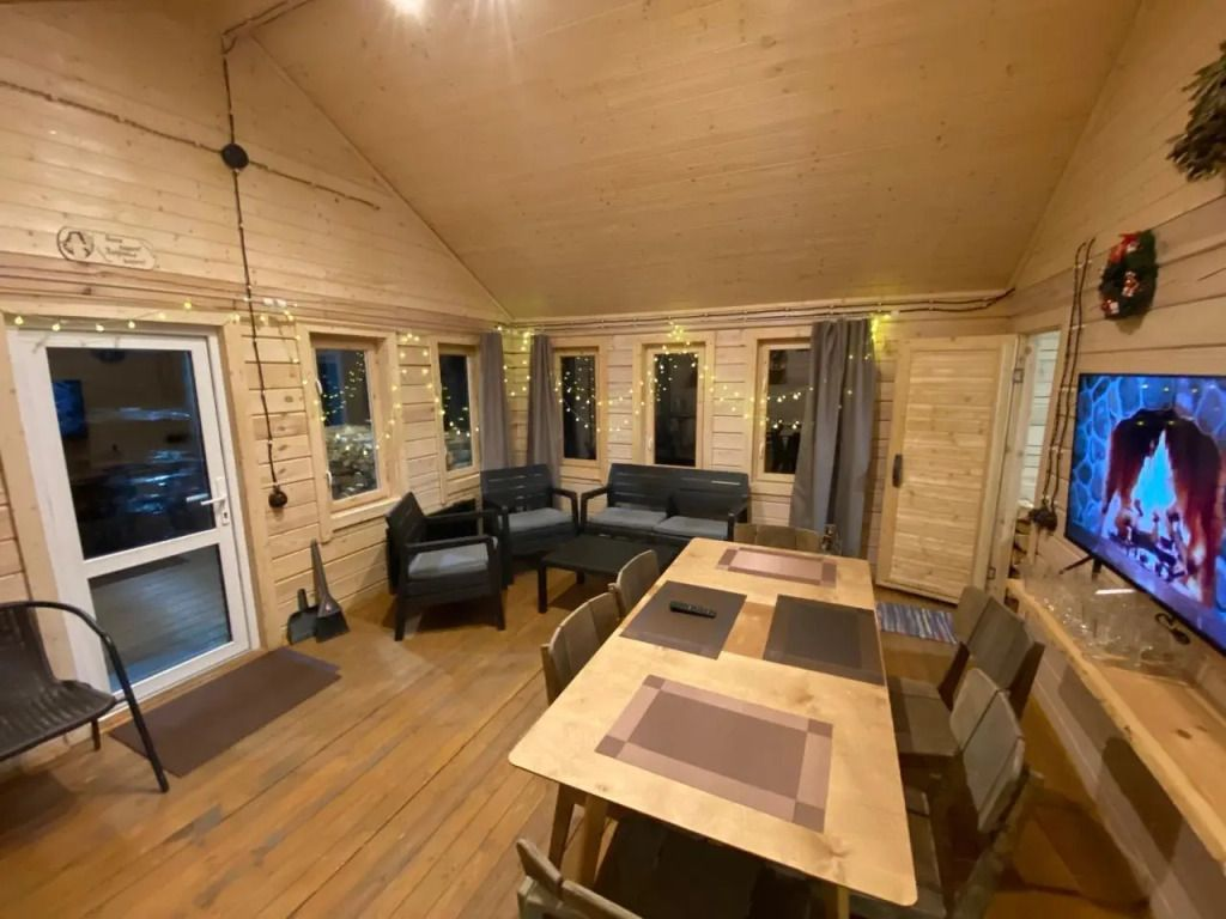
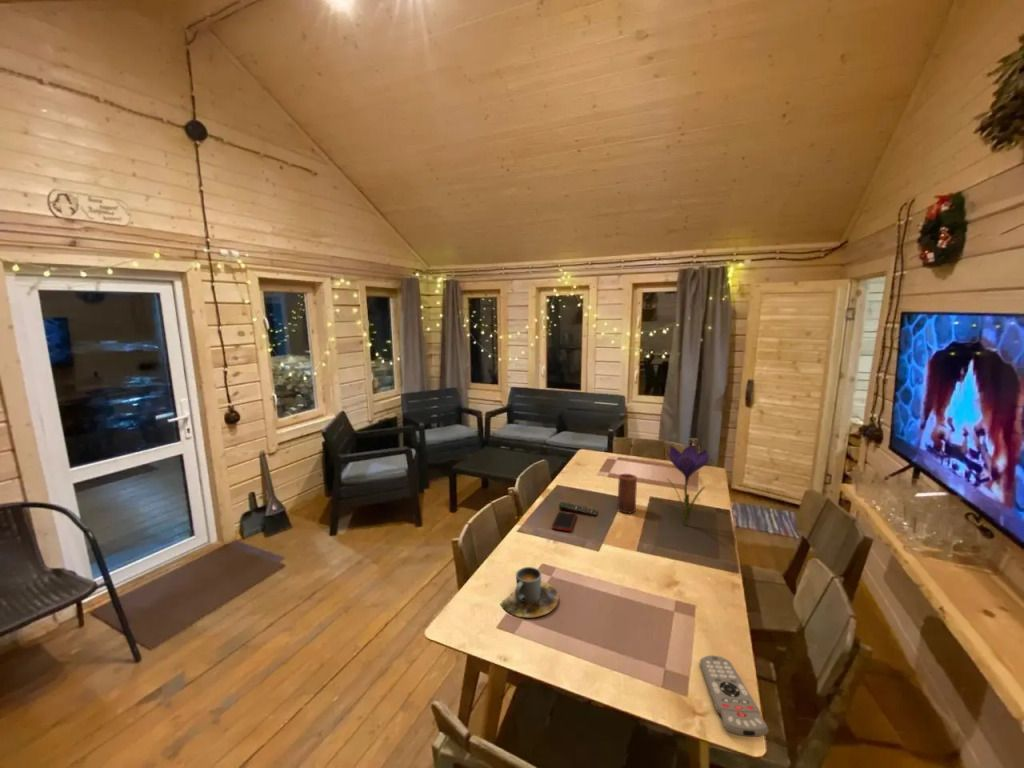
+ flower [665,444,710,527]
+ remote control [699,654,770,738]
+ cell phone [551,510,578,532]
+ cup [499,566,560,618]
+ candle [617,473,638,514]
